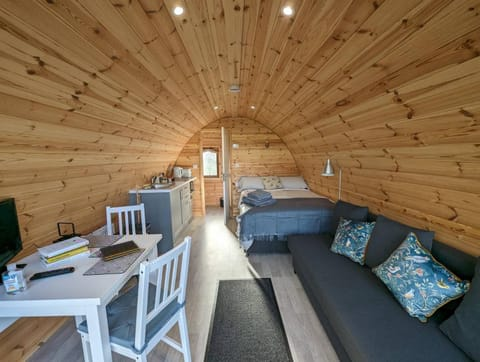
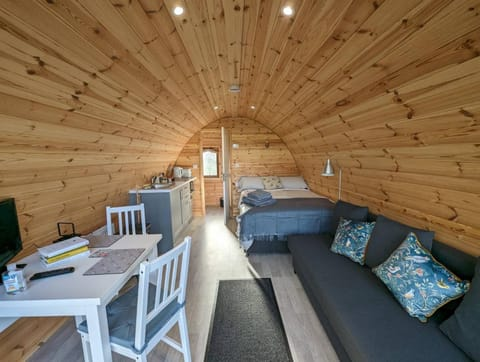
- notepad [98,239,141,262]
